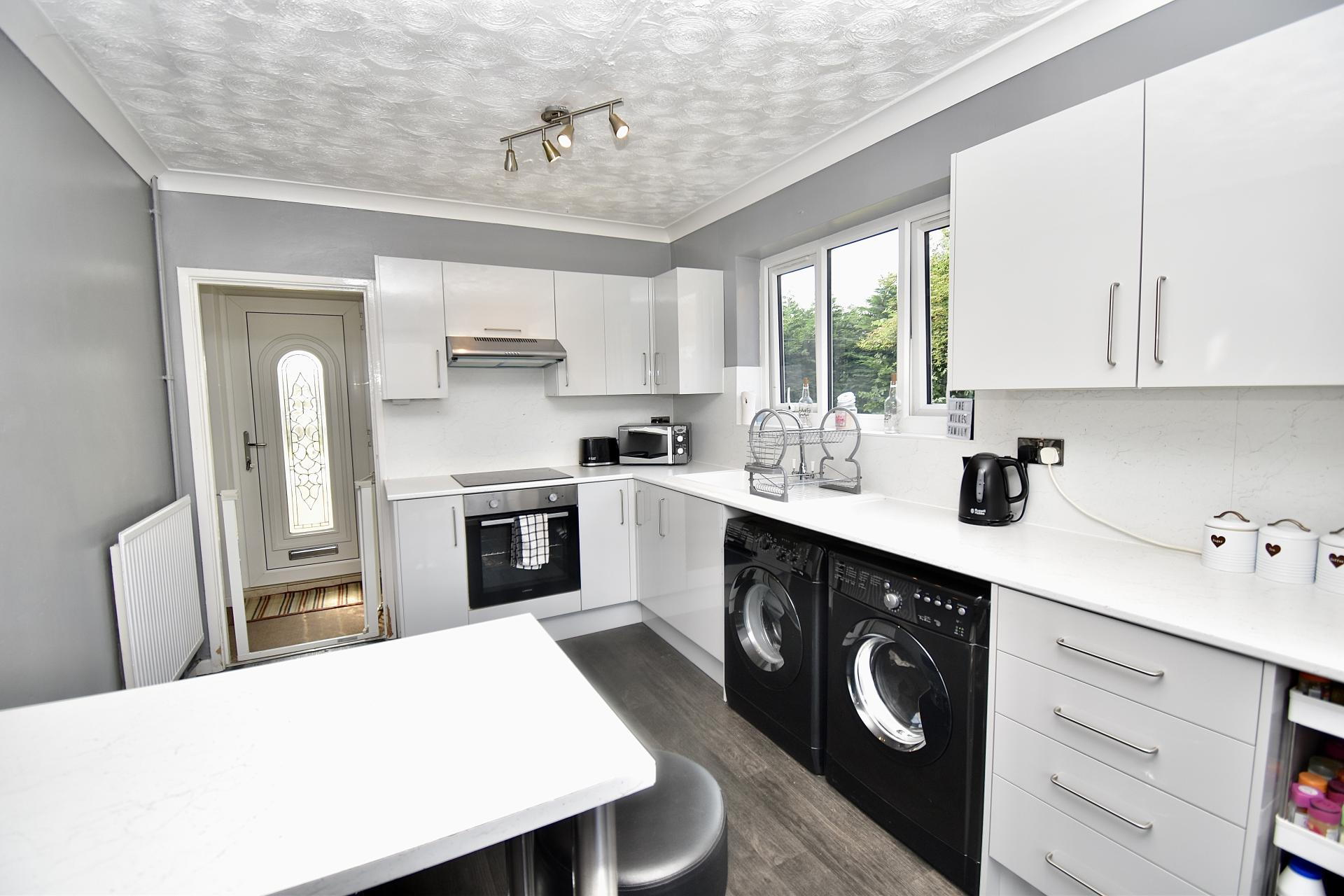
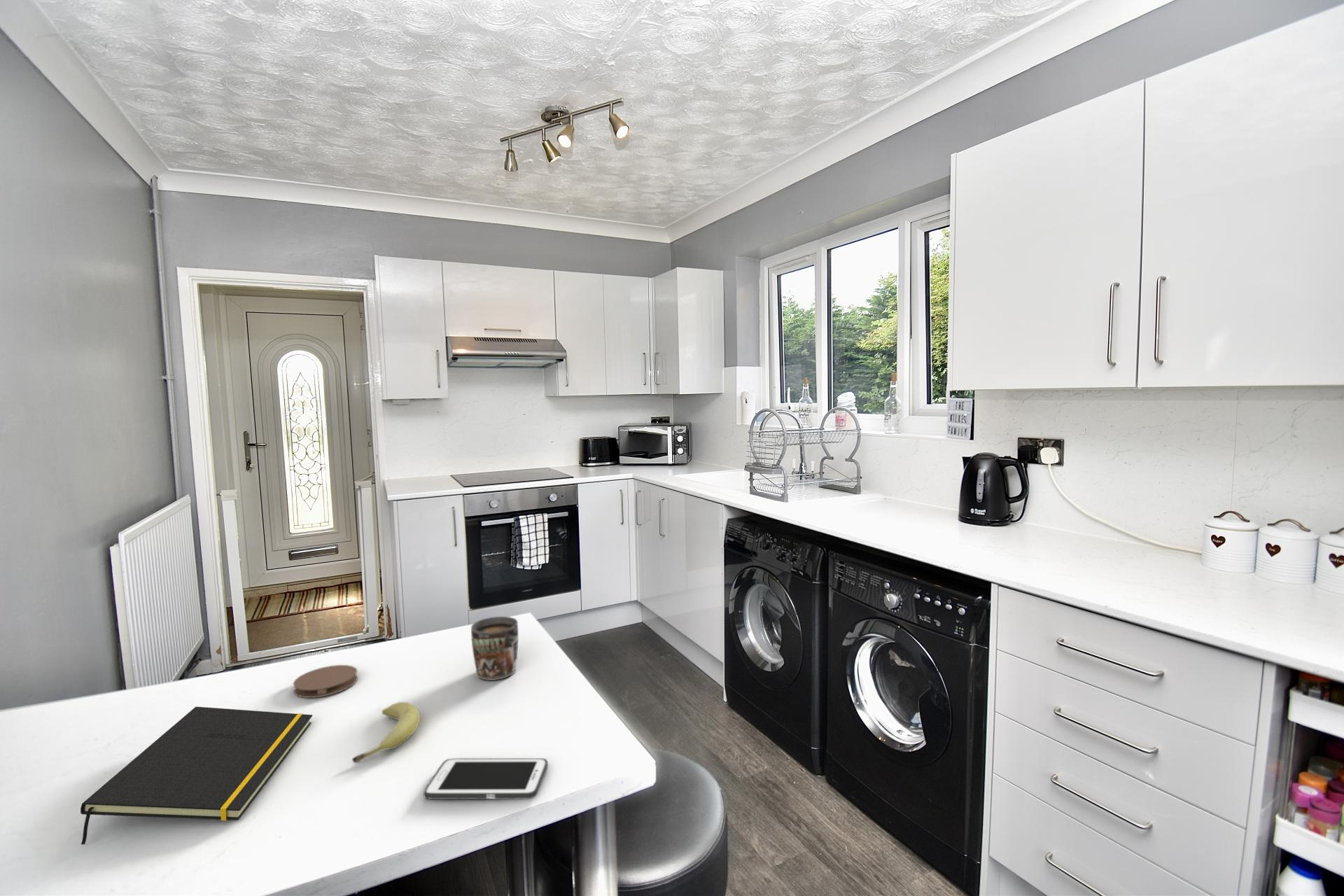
+ cell phone [423,757,549,800]
+ notepad [80,706,313,845]
+ mug [470,616,519,681]
+ fruit [351,701,421,764]
+ coaster [293,664,358,699]
